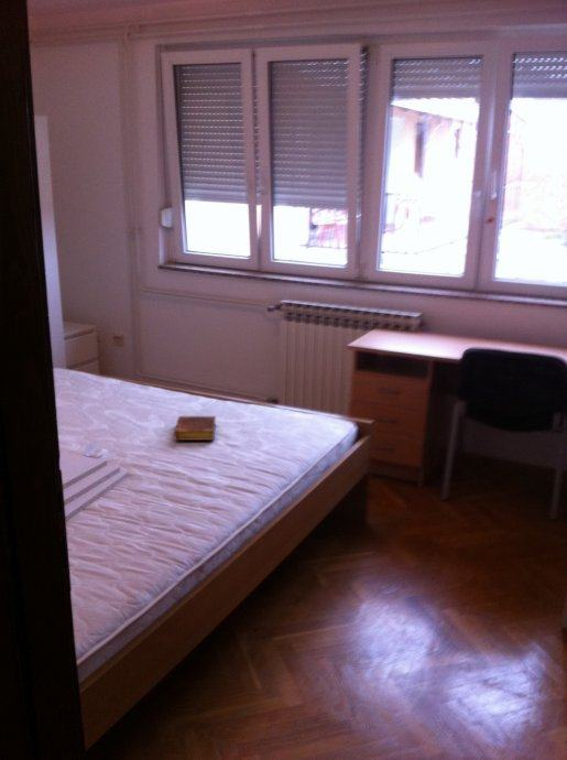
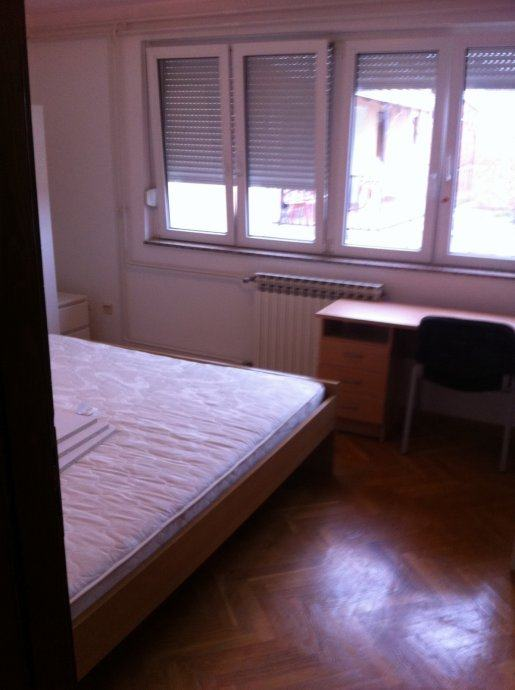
- book [173,415,217,442]
